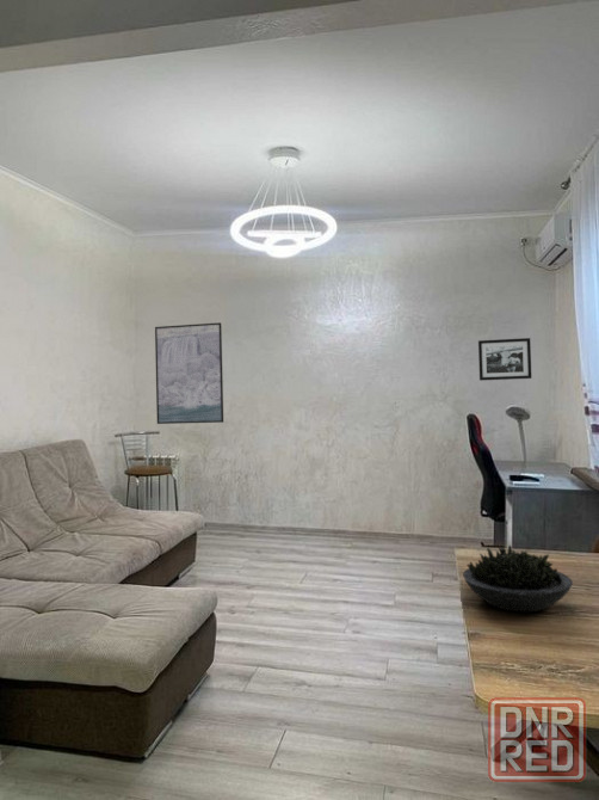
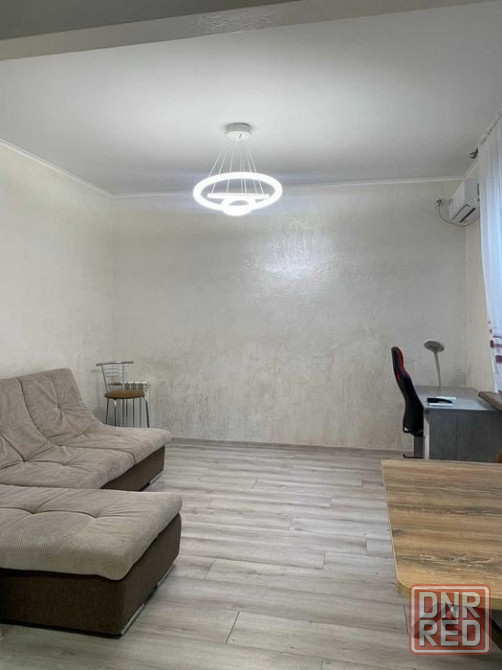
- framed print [154,321,224,425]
- picture frame [477,337,532,382]
- succulent plant [462,544,574,613]
